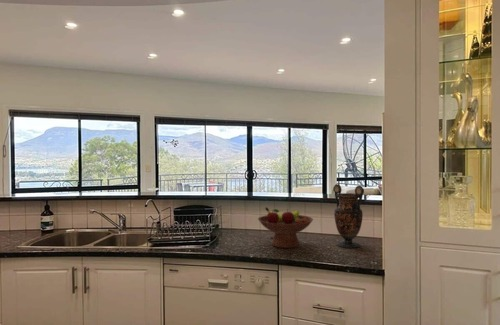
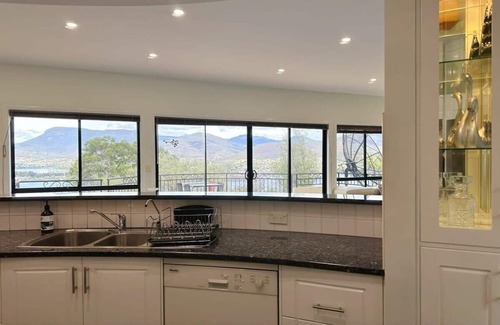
- vase [332,183,365,249]
- fruit bowl [257,206,314,249]
